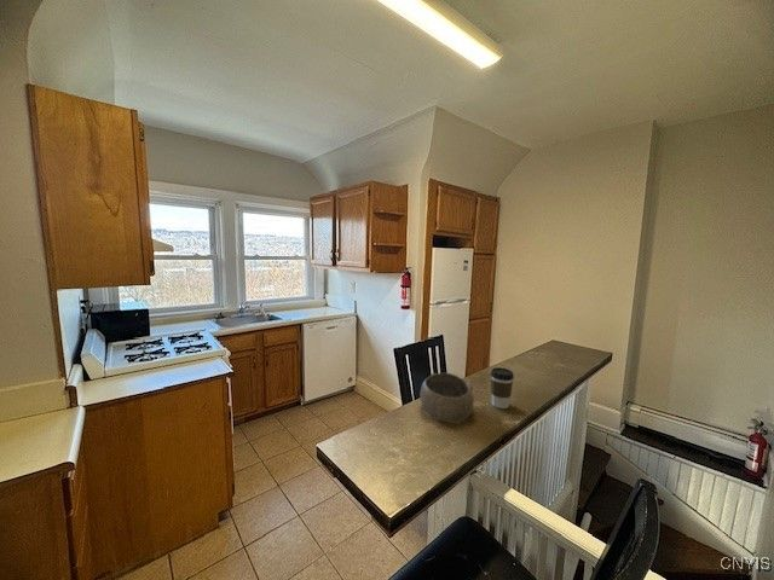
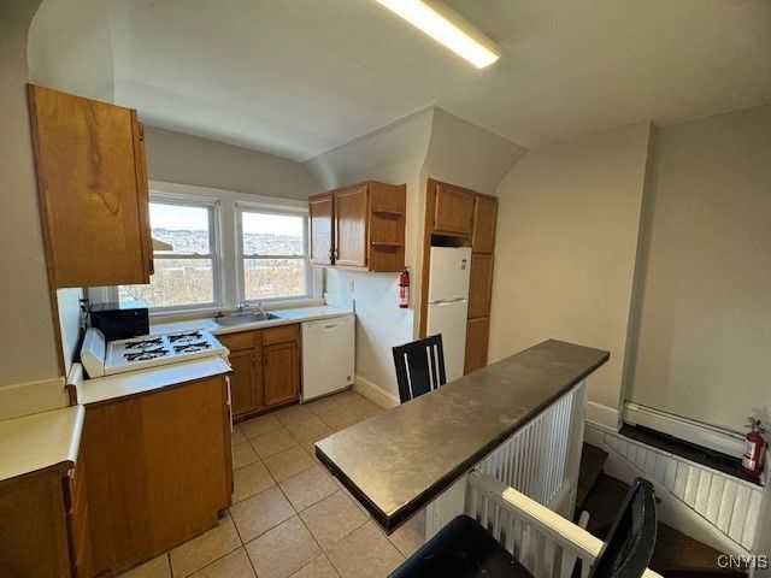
- coffee cup [490,366,515,410]
- bowl [418,372,475,423]
